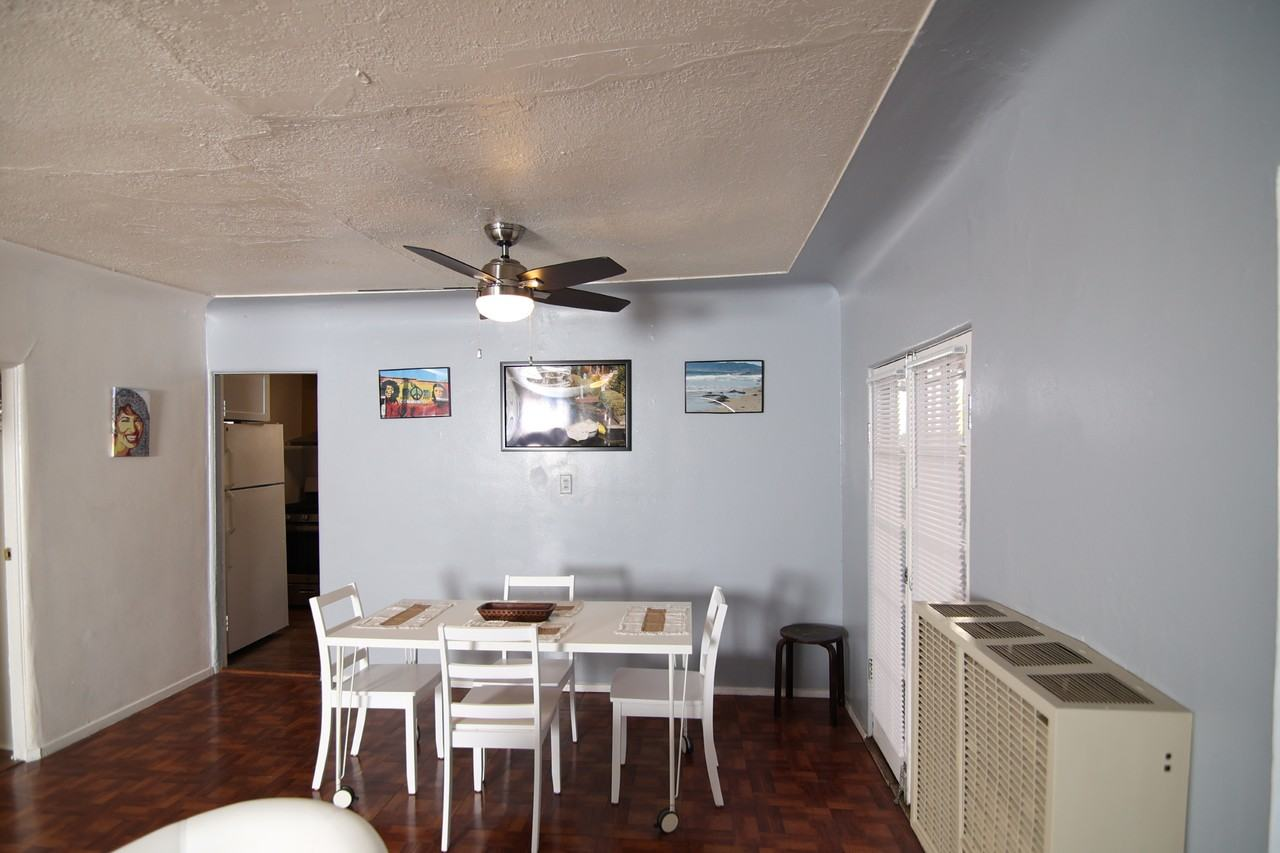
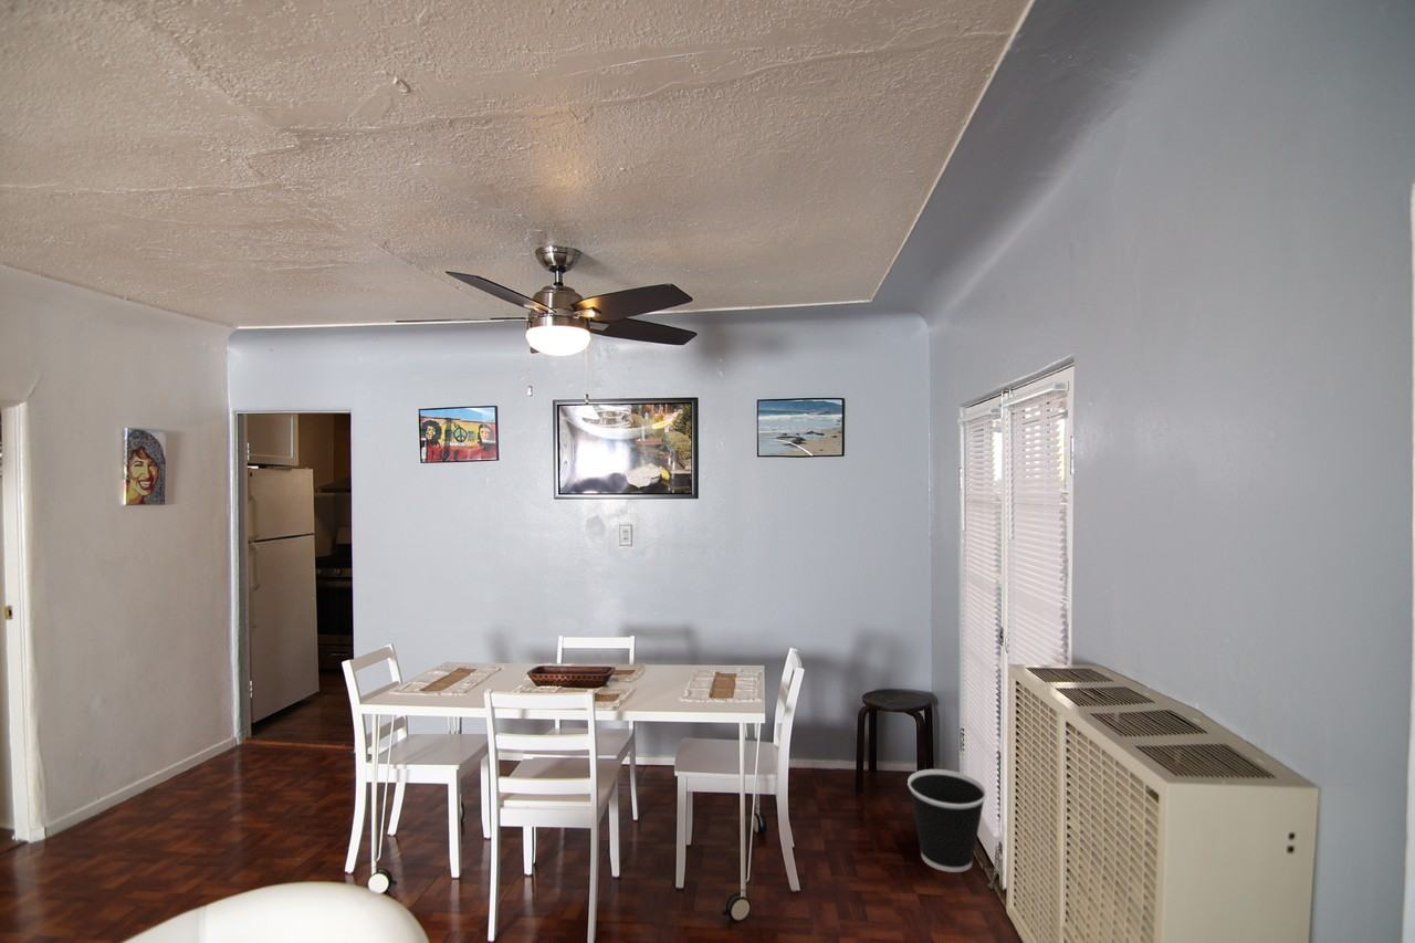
+ wastebasket [906,768,987,873]
